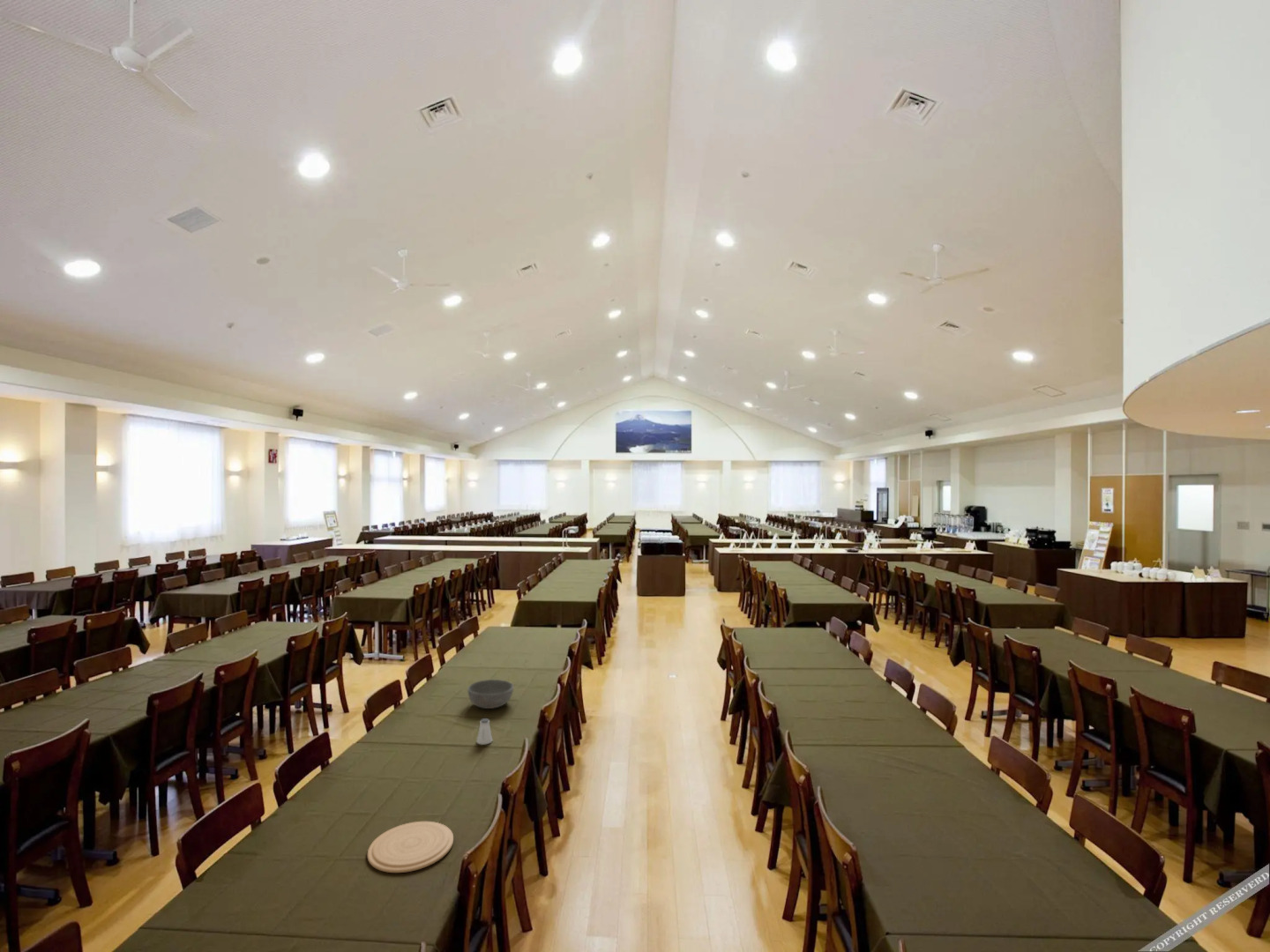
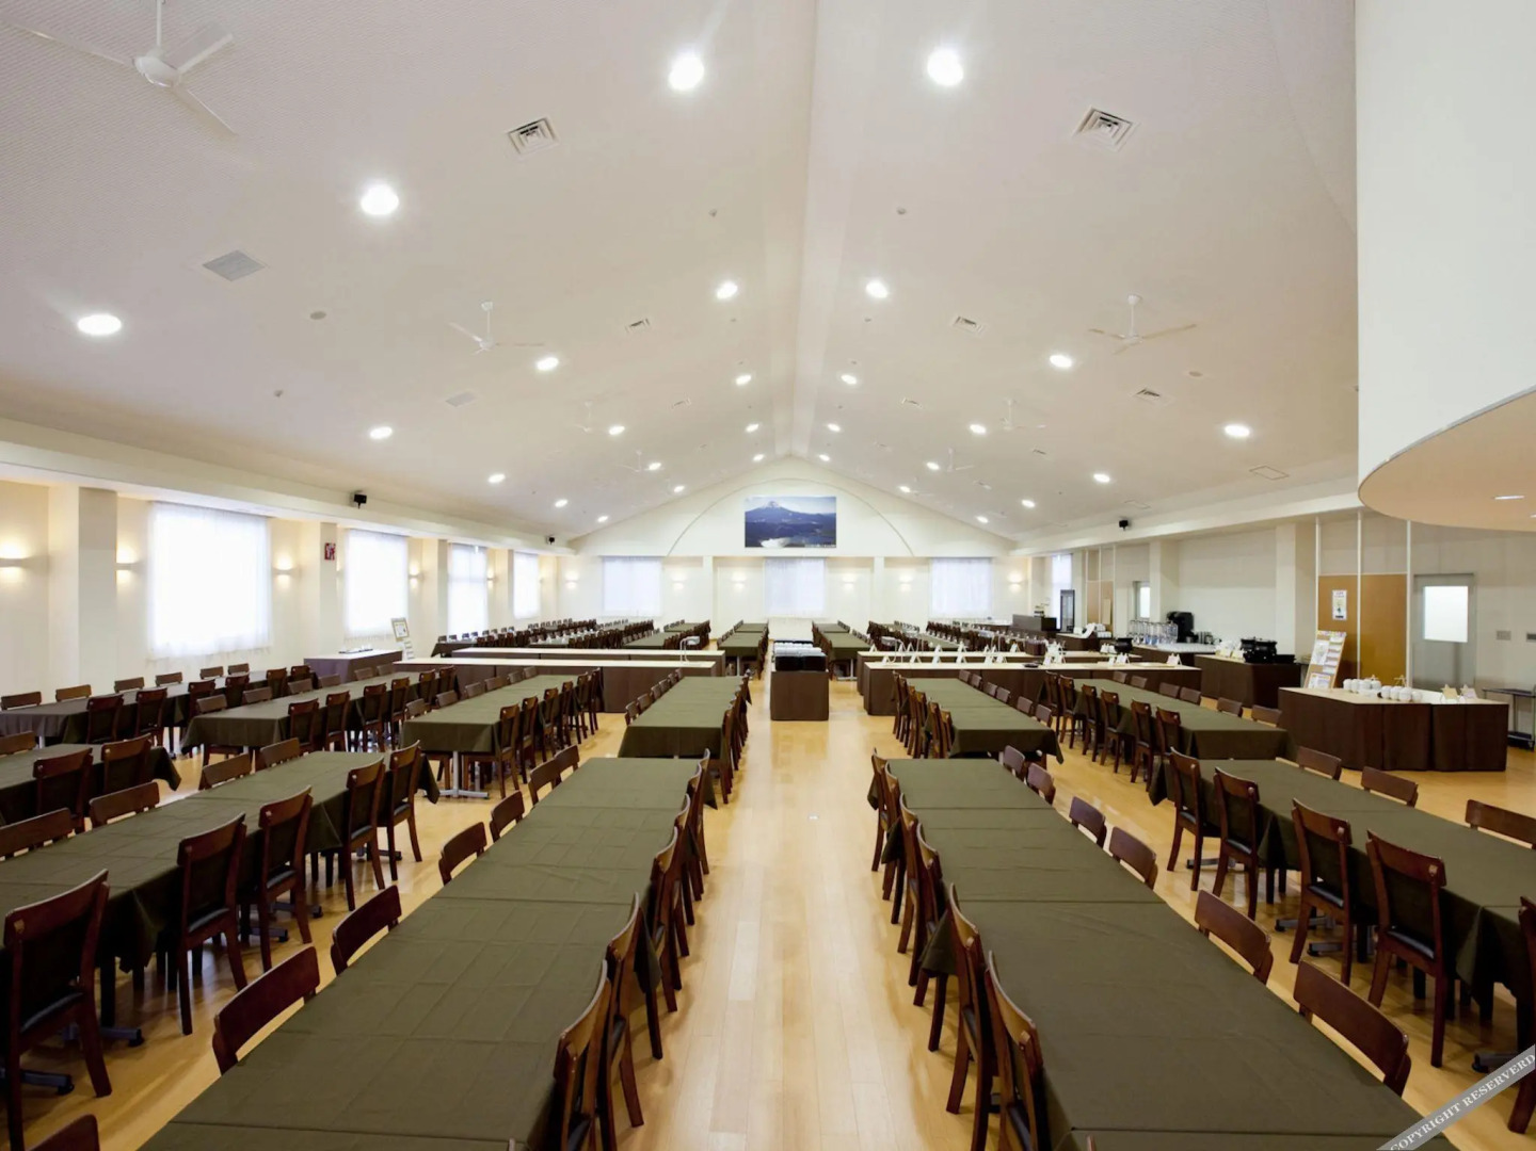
- plate [367,821,454,874]
- saltshaker [476,718,494,746]
- bowl [467,679,514,710]
